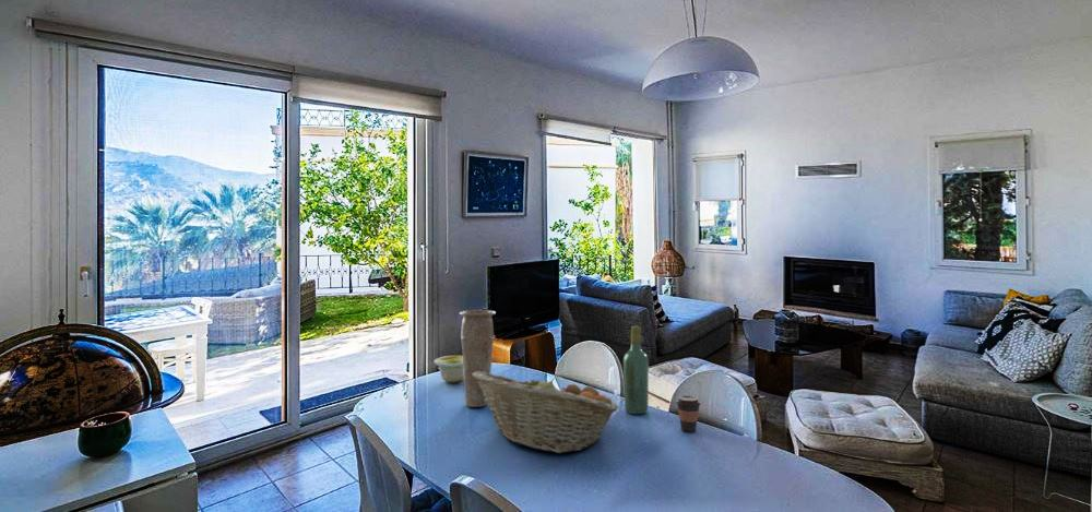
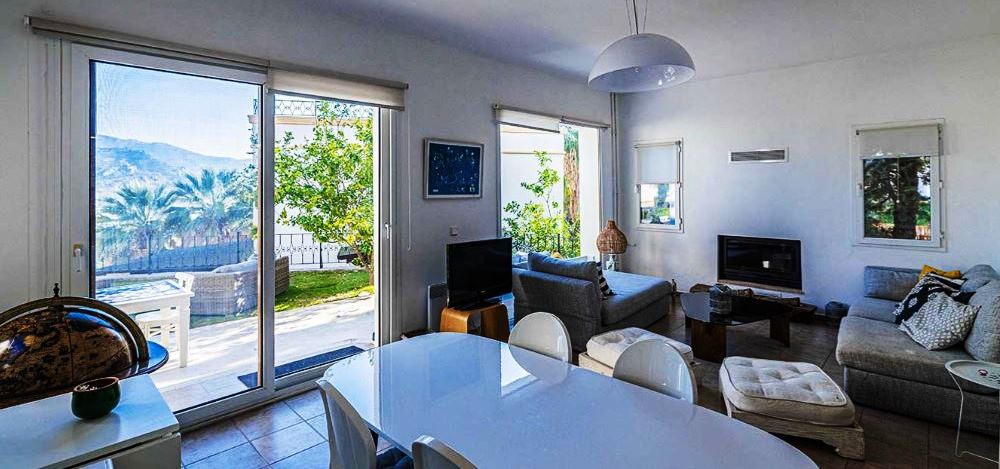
- vase [459,309,497,408]
- bowl [434,355,464,383]
- fruit basket [472,371,619,454]
- wine bottle [622,325,650,415]
- coffee cup [675,395,702,432]
